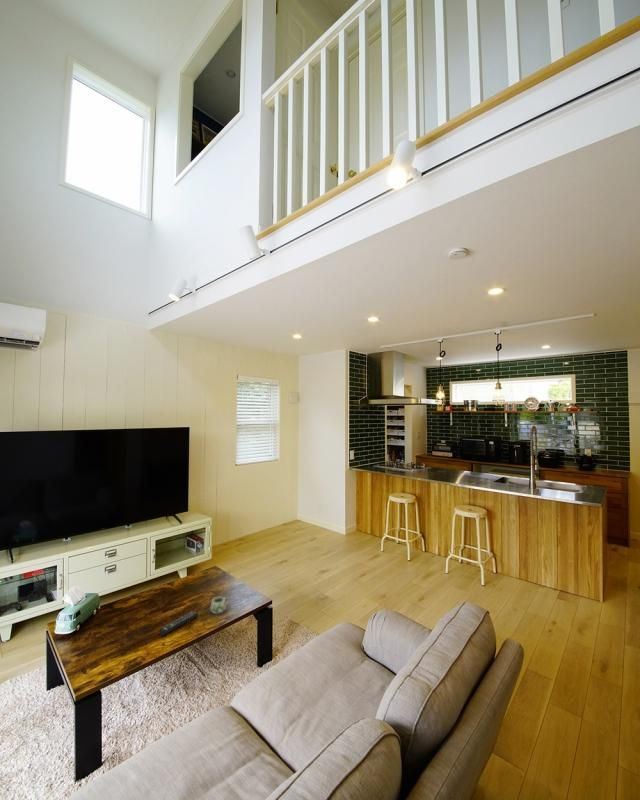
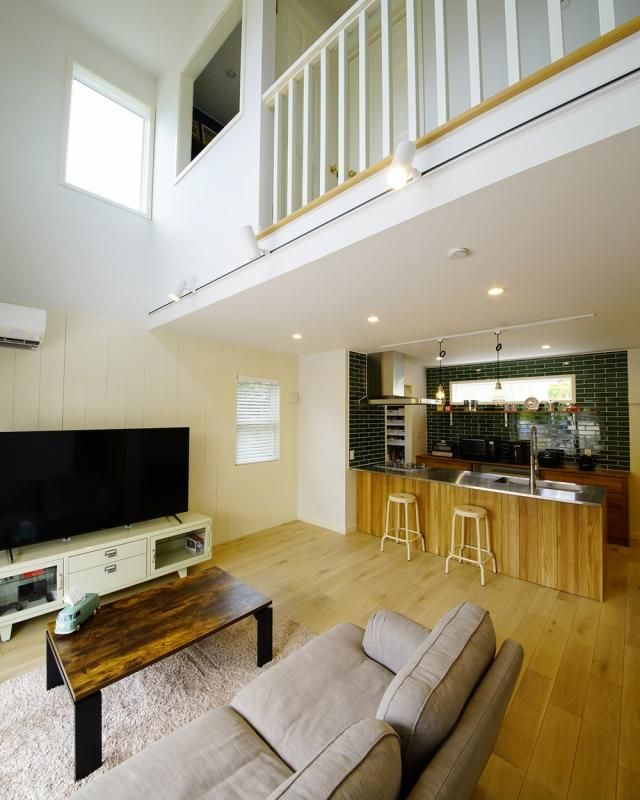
- mug [209,596,230,615]
- remote control [158,610,199,637]
